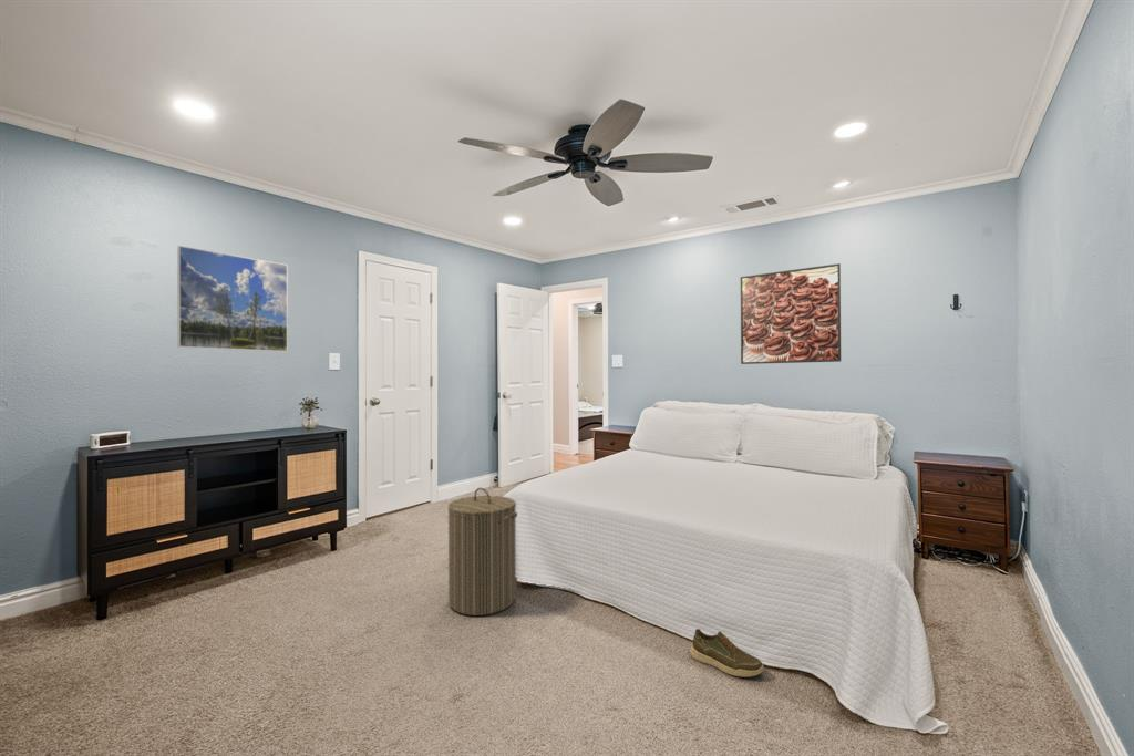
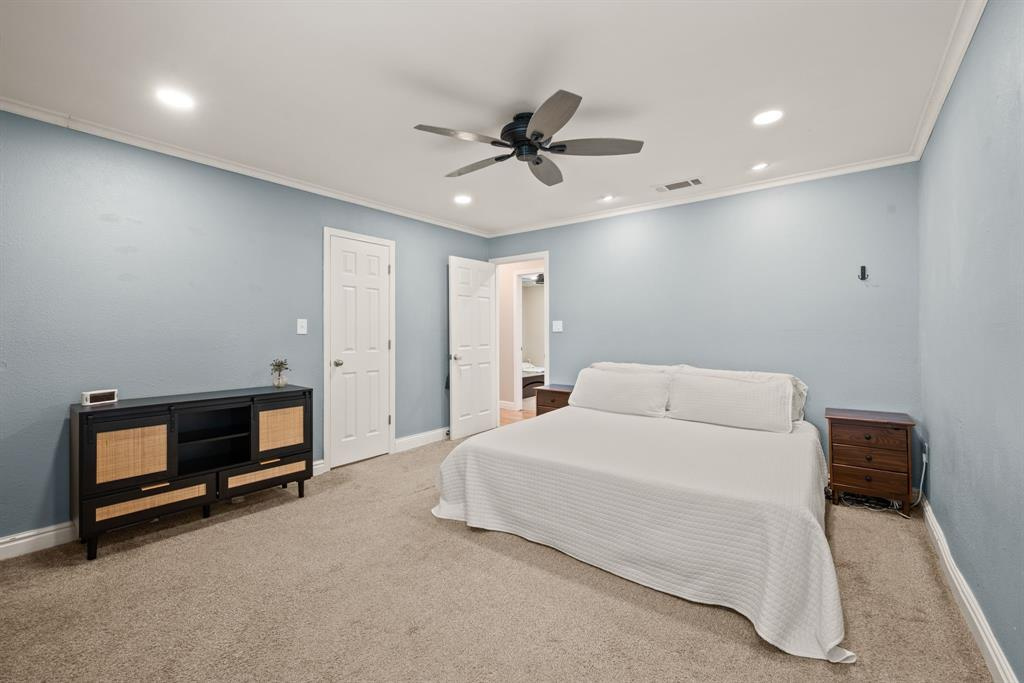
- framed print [740,262,842,365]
- shoe [689,628,764,679]
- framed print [176,245,289,353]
- laundry hamper [446,487,518,617]
